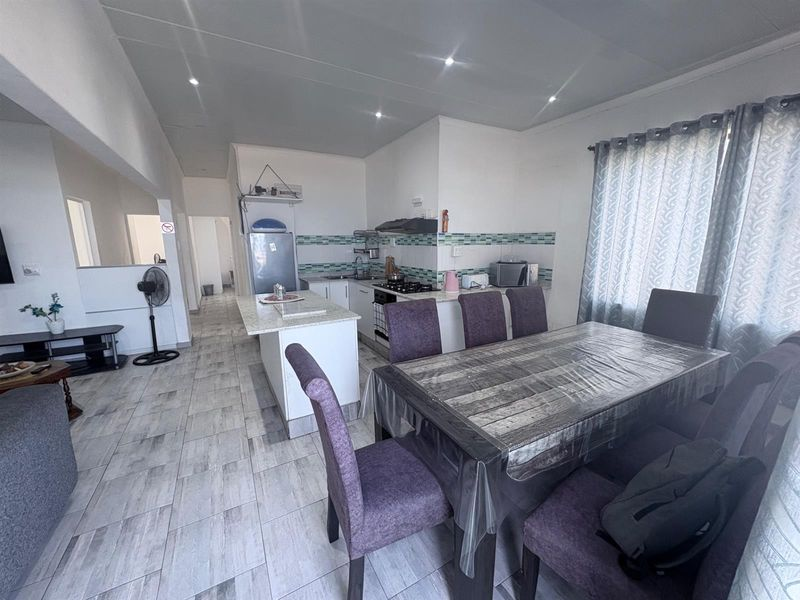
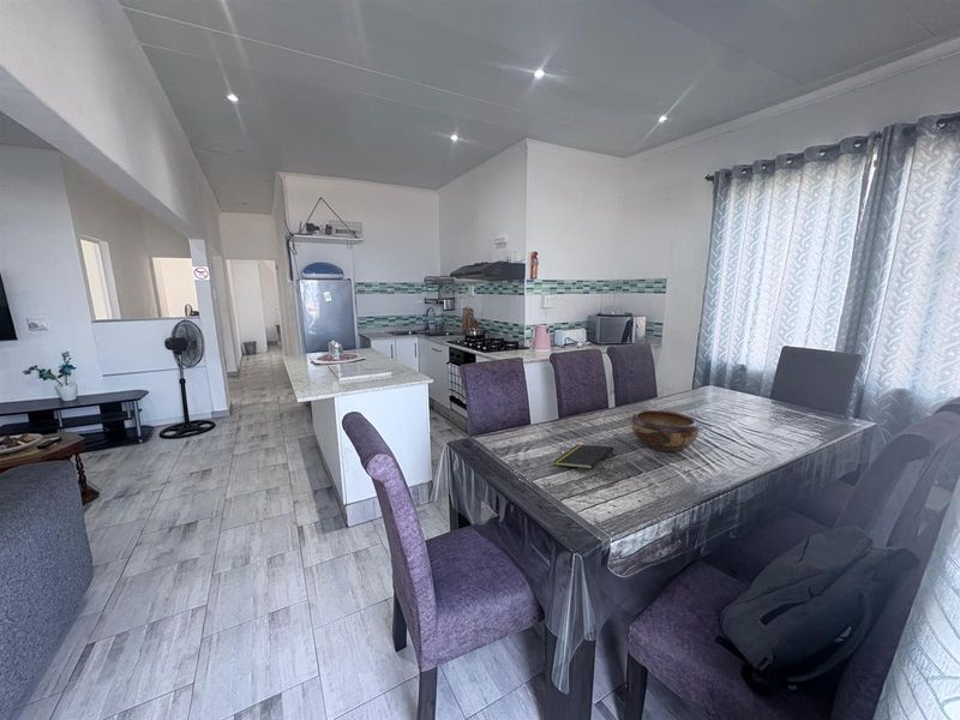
+ decorative bowl [630,409,700,452]
+ notepad [552,444,614,469]
